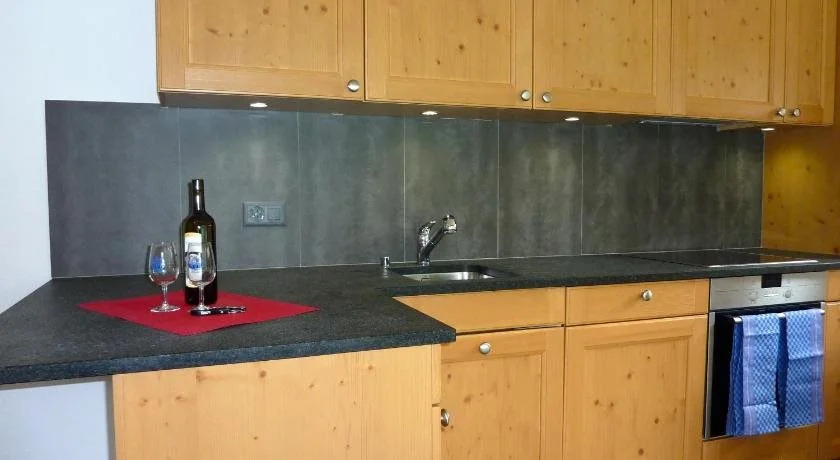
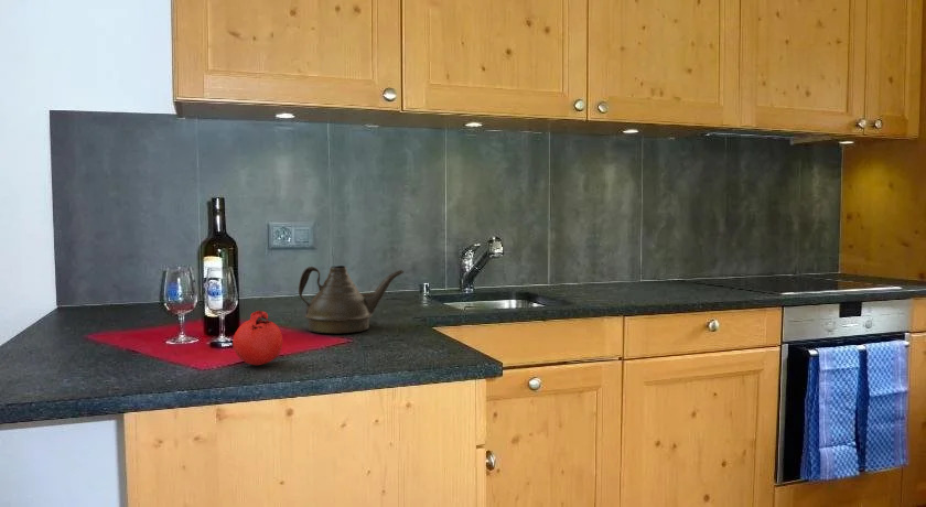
+ fruit [232,310,283,366]
+ teapot [298,265,405,334]
